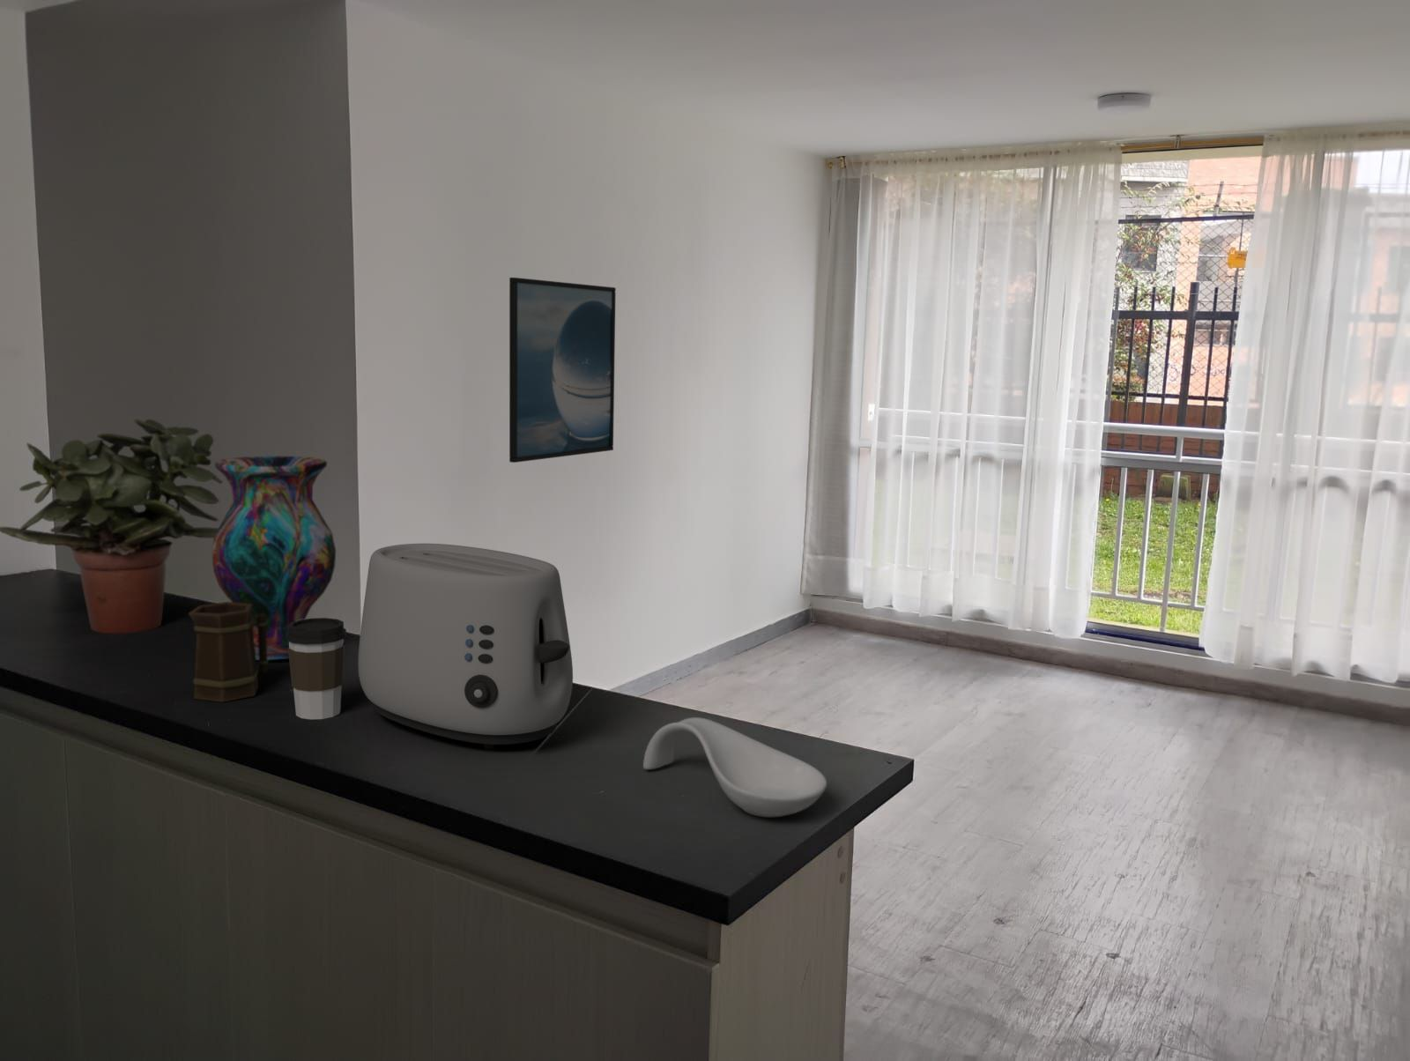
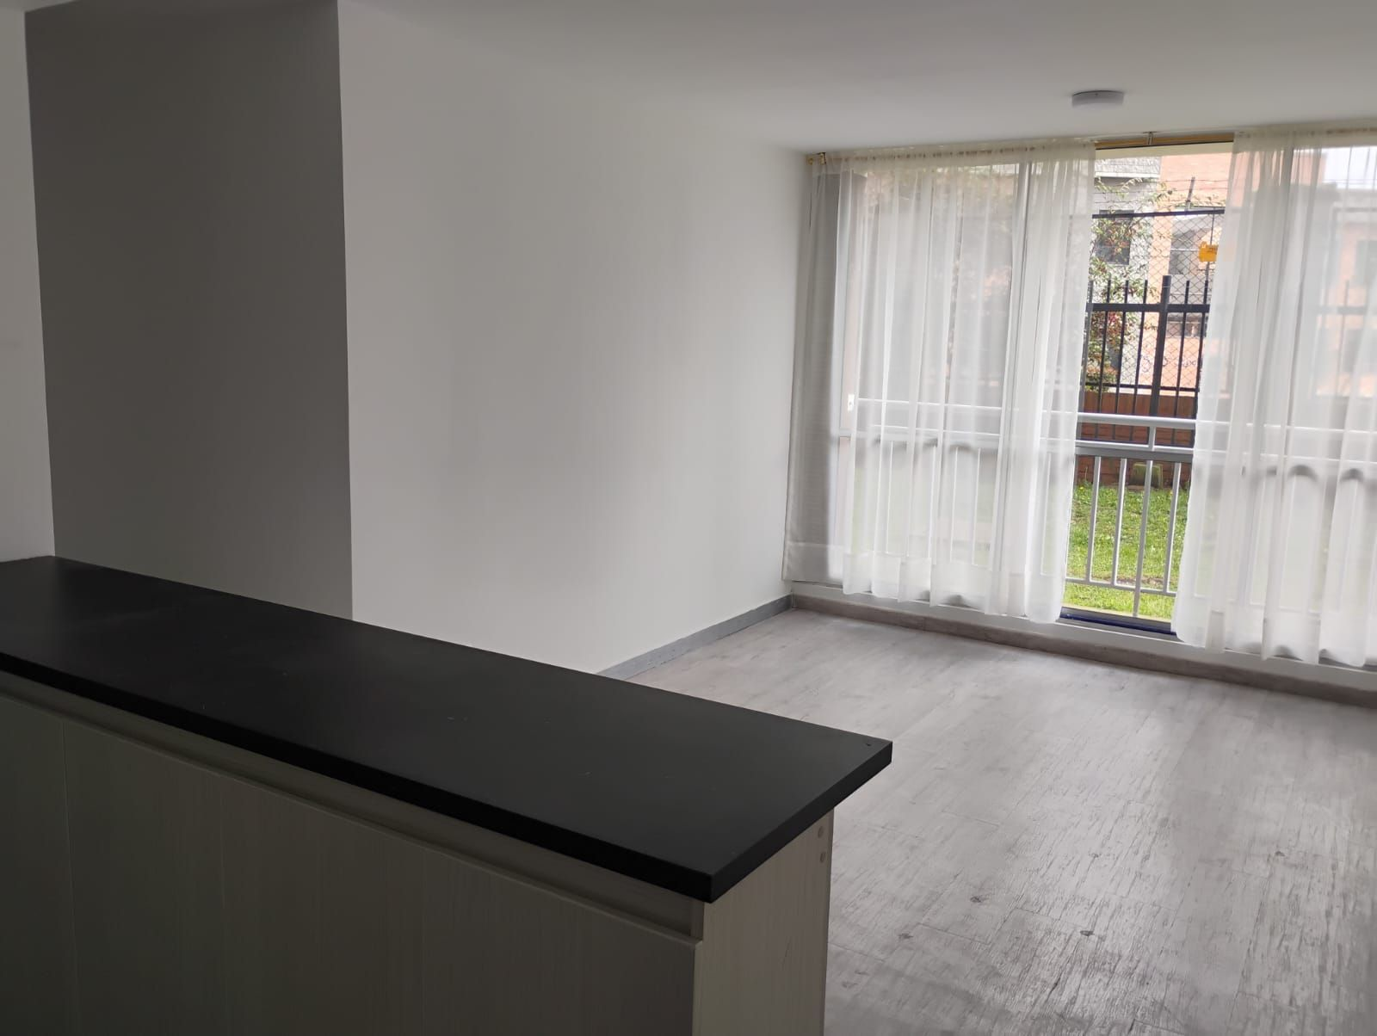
- toaster [357,543,574,750]
- spoon rest [642,717,827,818]
- coffee cup [285,616,348,720]
- mug [187,601,270,703]
- vase [211,456,337,661]
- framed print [508,276,616,464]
- potted plant [0,418,224,634]
